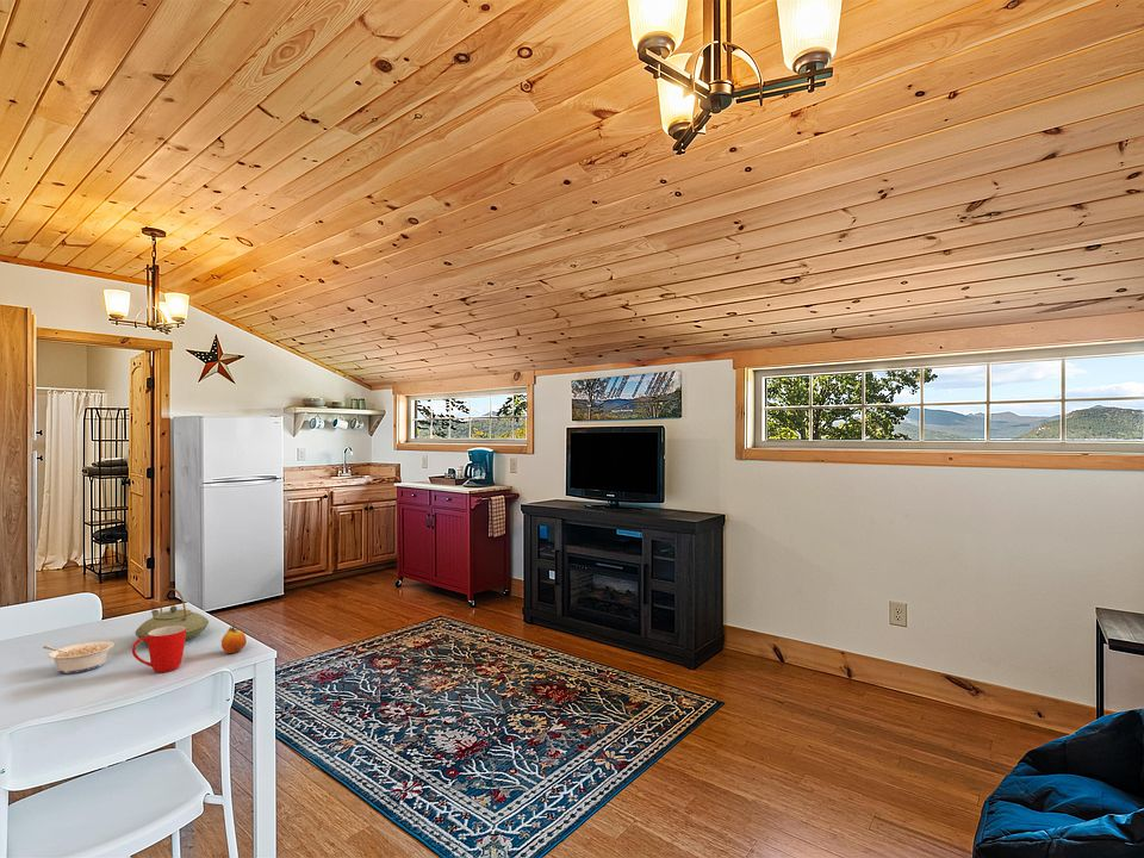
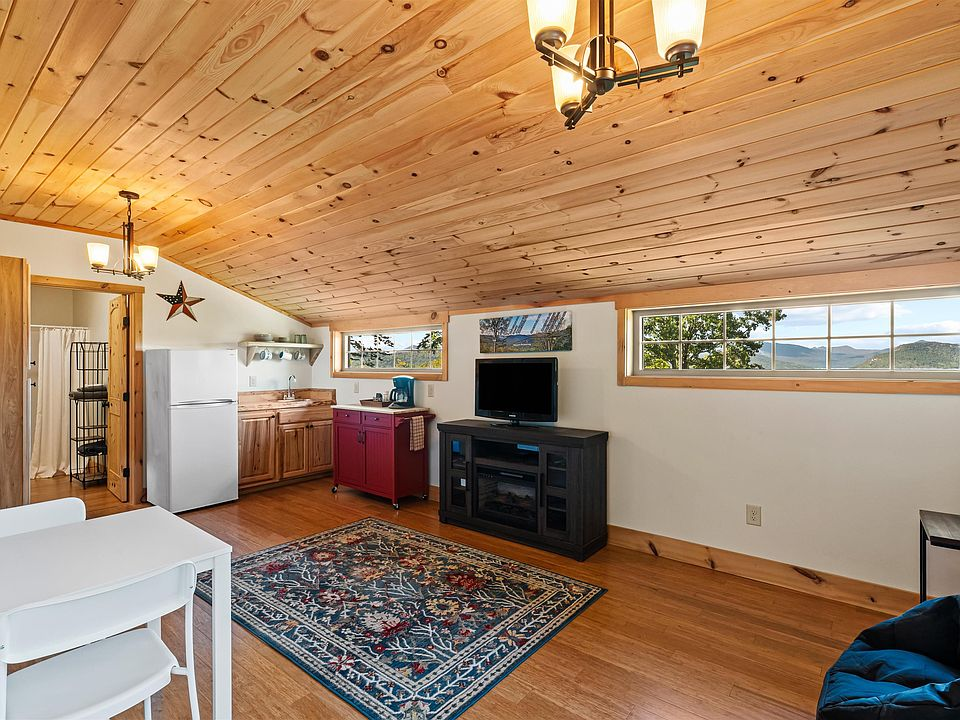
- mug [131,626,186,673]
- legume [42,640,116,674]
- teapot [135,587,210,644]
- fruit [220,622,248,654]
